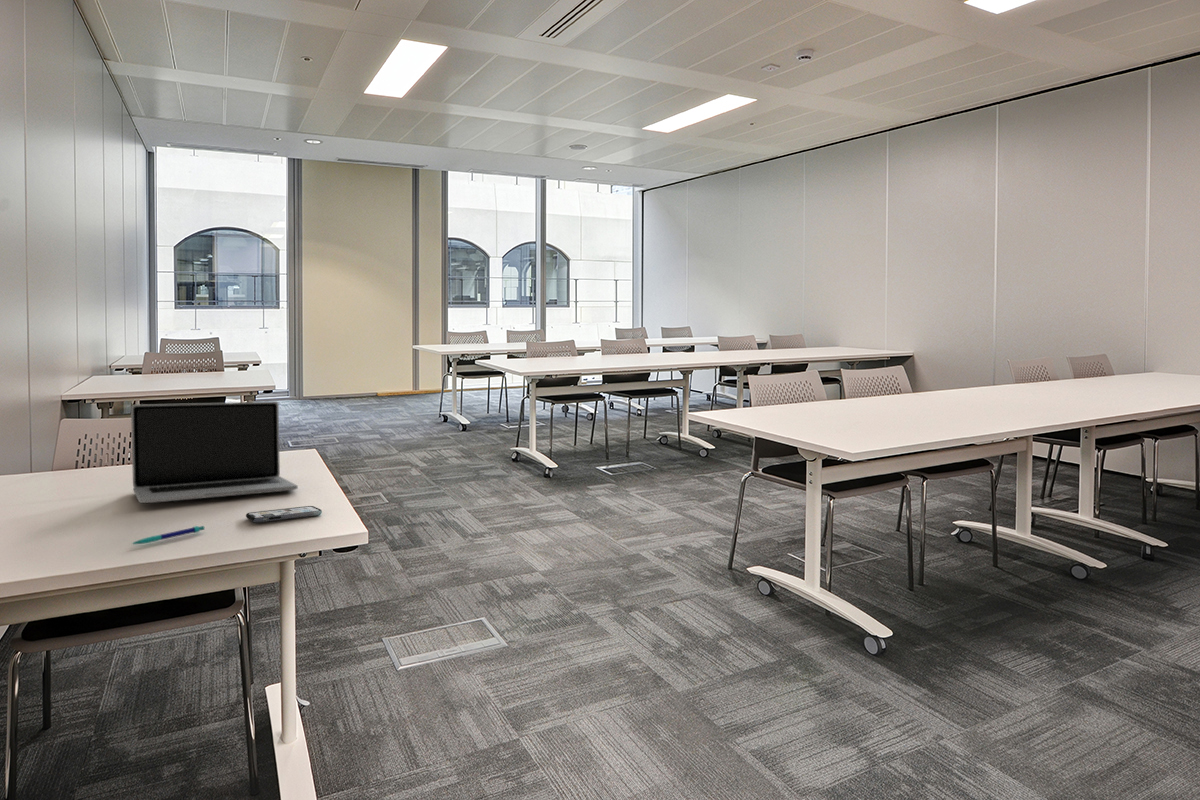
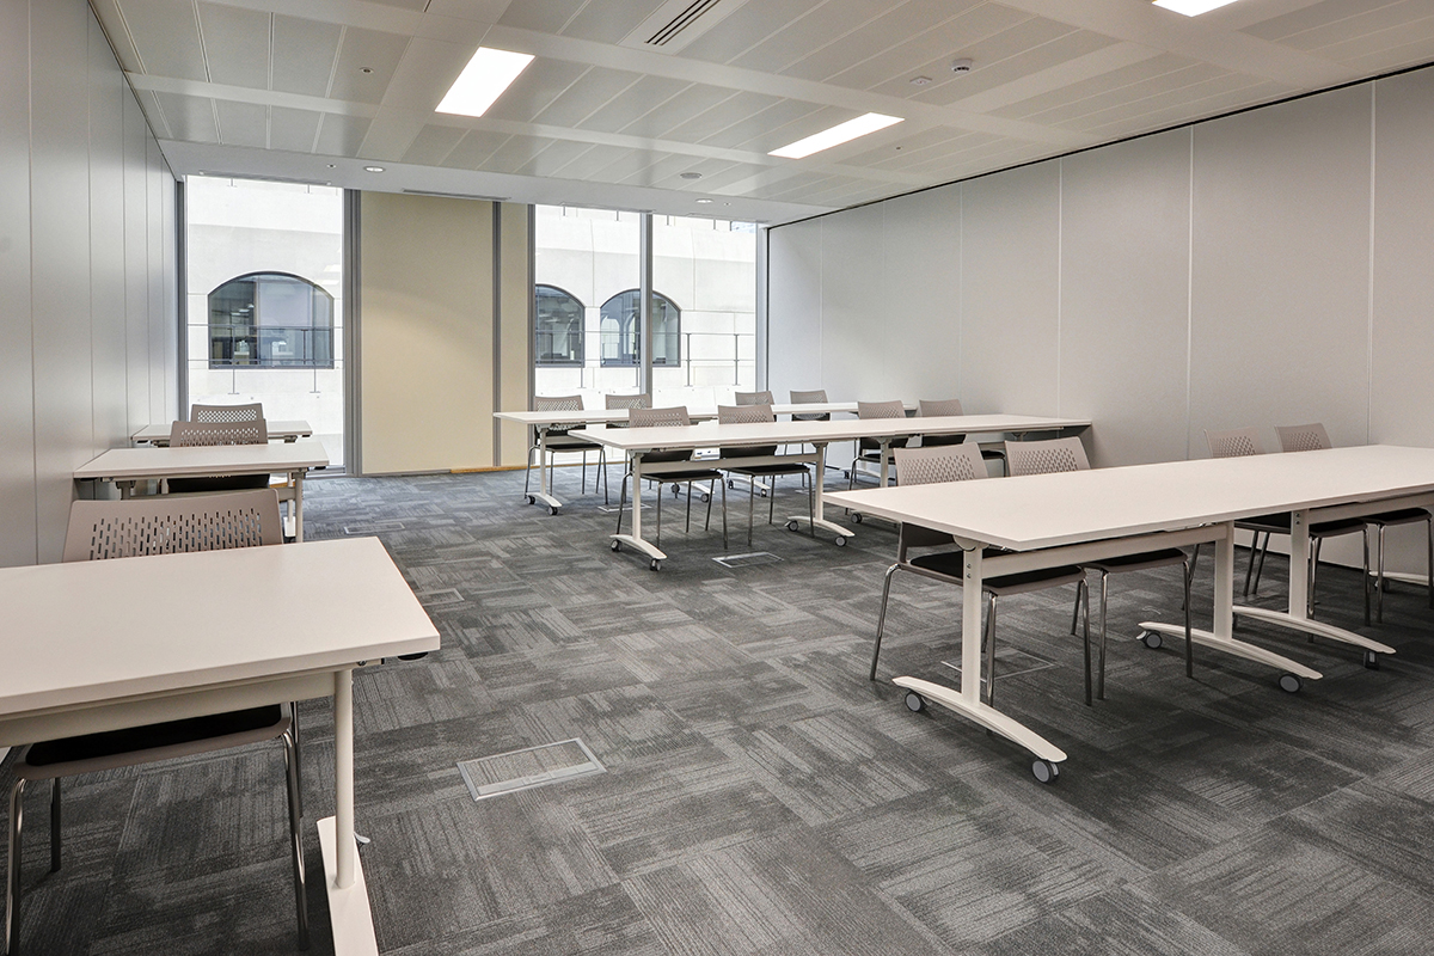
- phone case [245,505,323,523]
- laptop [130,401,299,504]
- pen [130,525,206,545]
